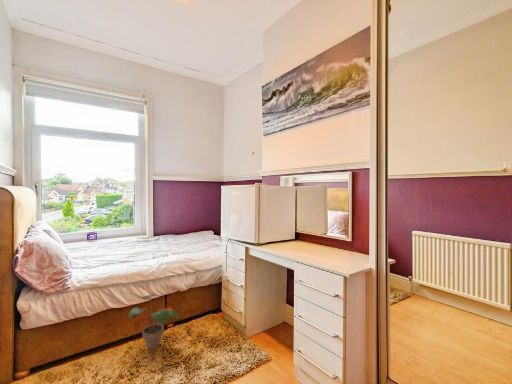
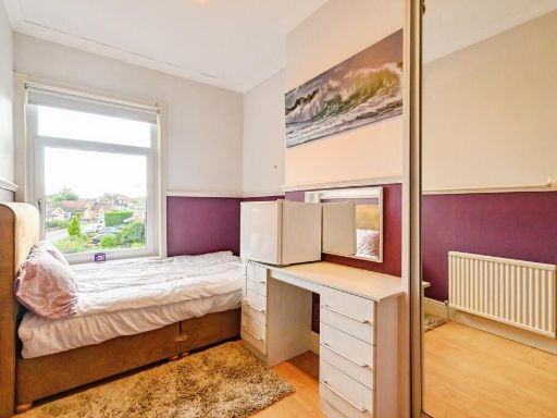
- potted plant [127,293,180,350]
